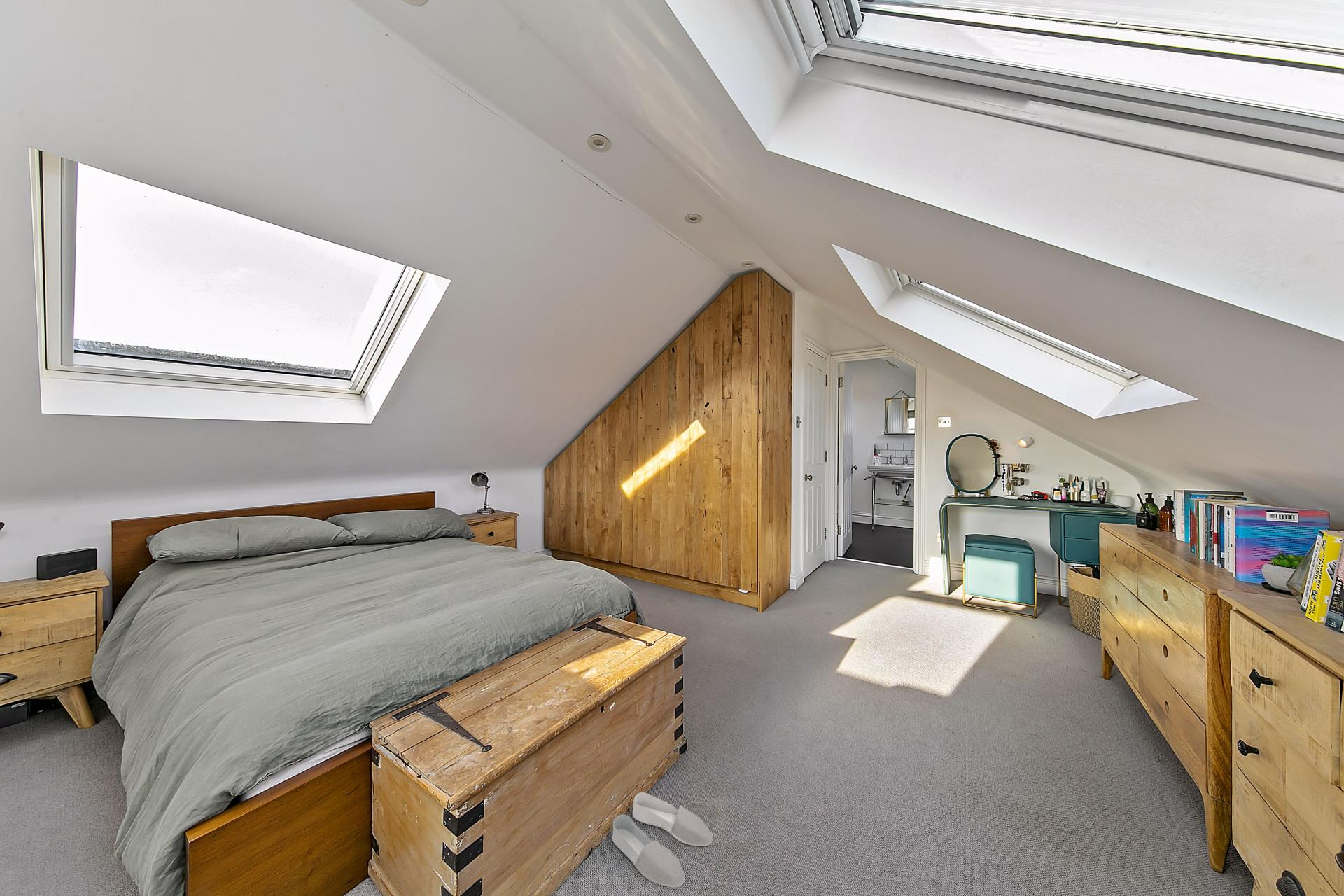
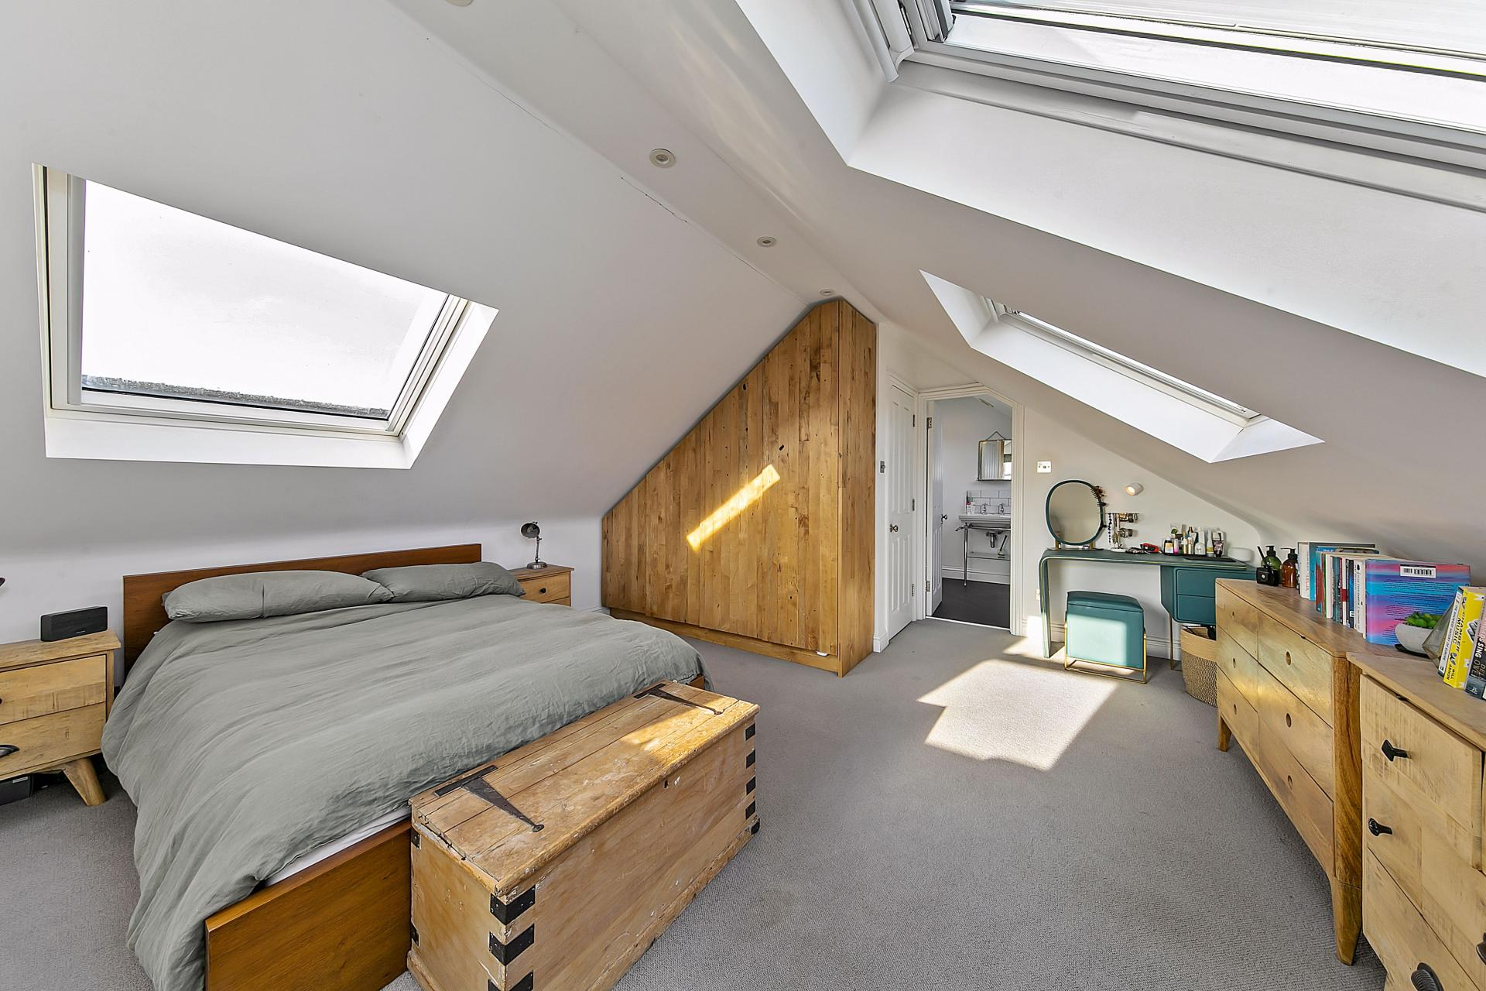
- slippers [612,792,714,888]
